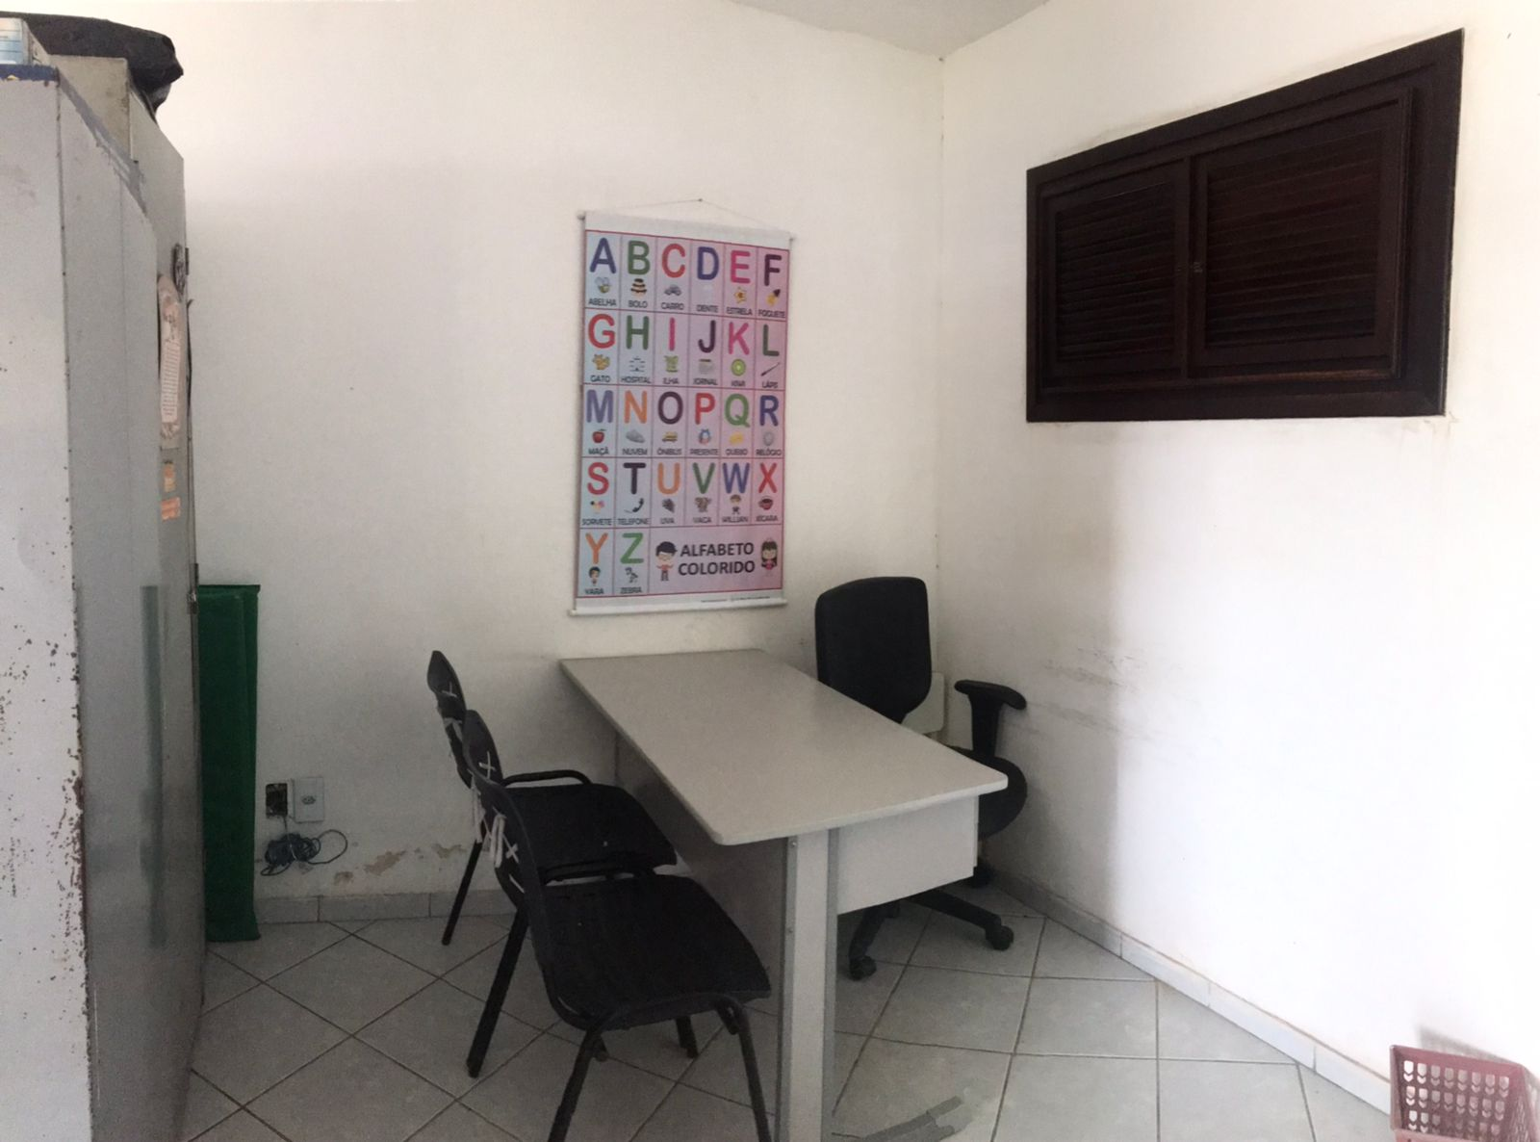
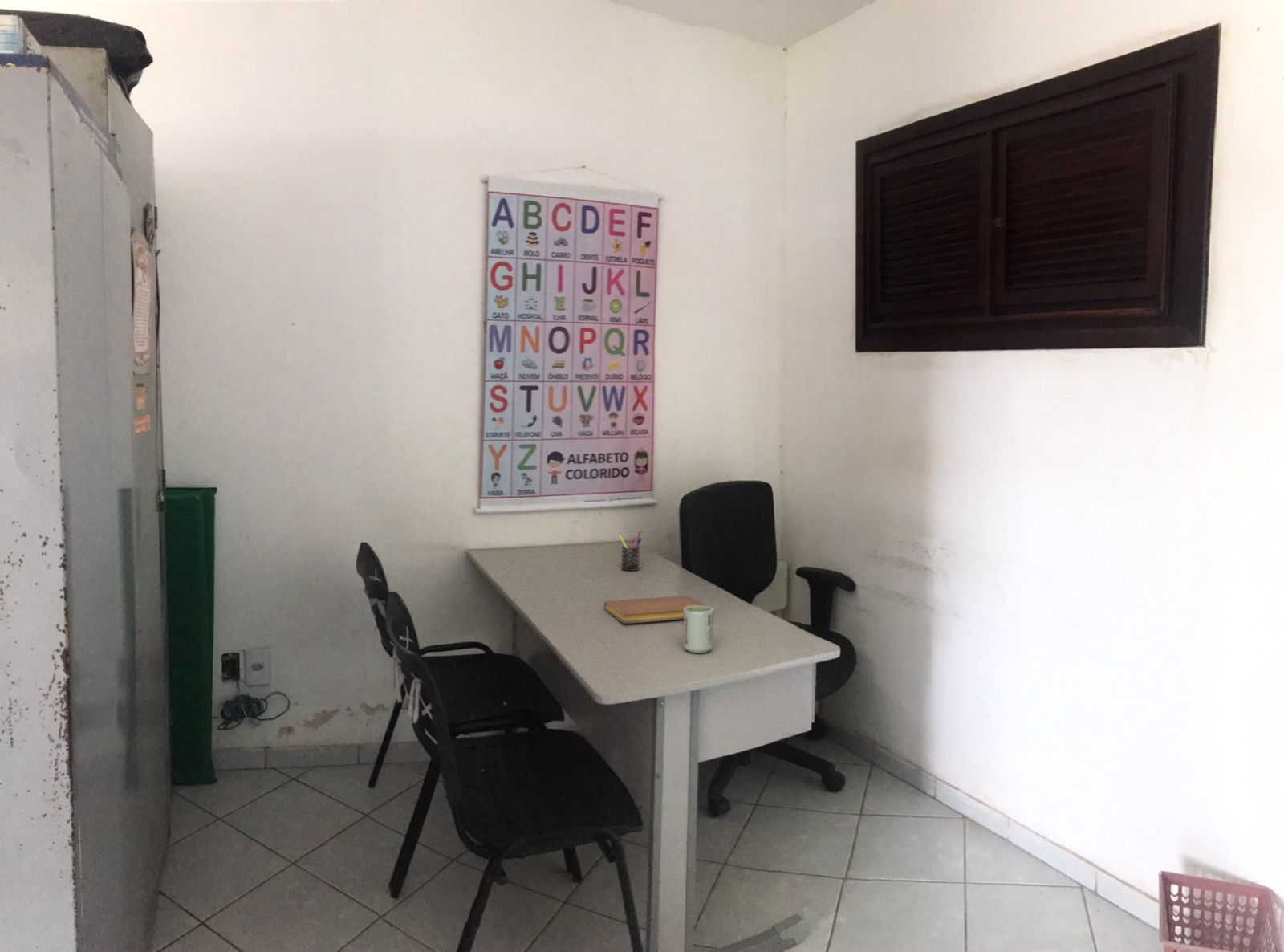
+ pen holder [618,531,643,572]
+ cup [683,605,714,654]
+ notebook [603,595,710,624]
